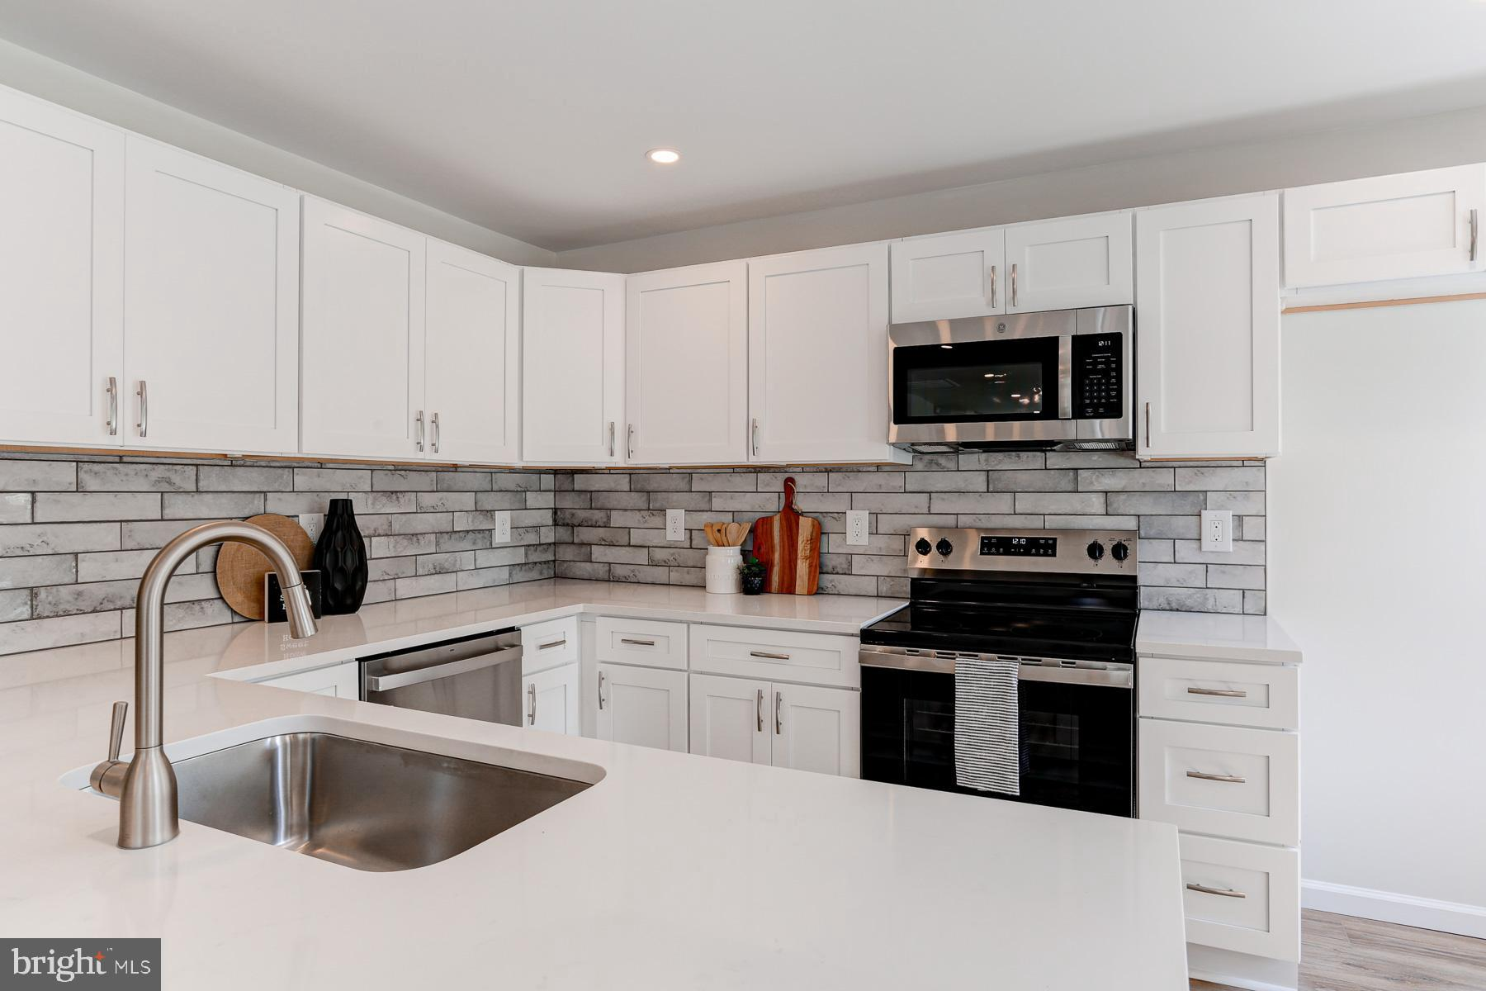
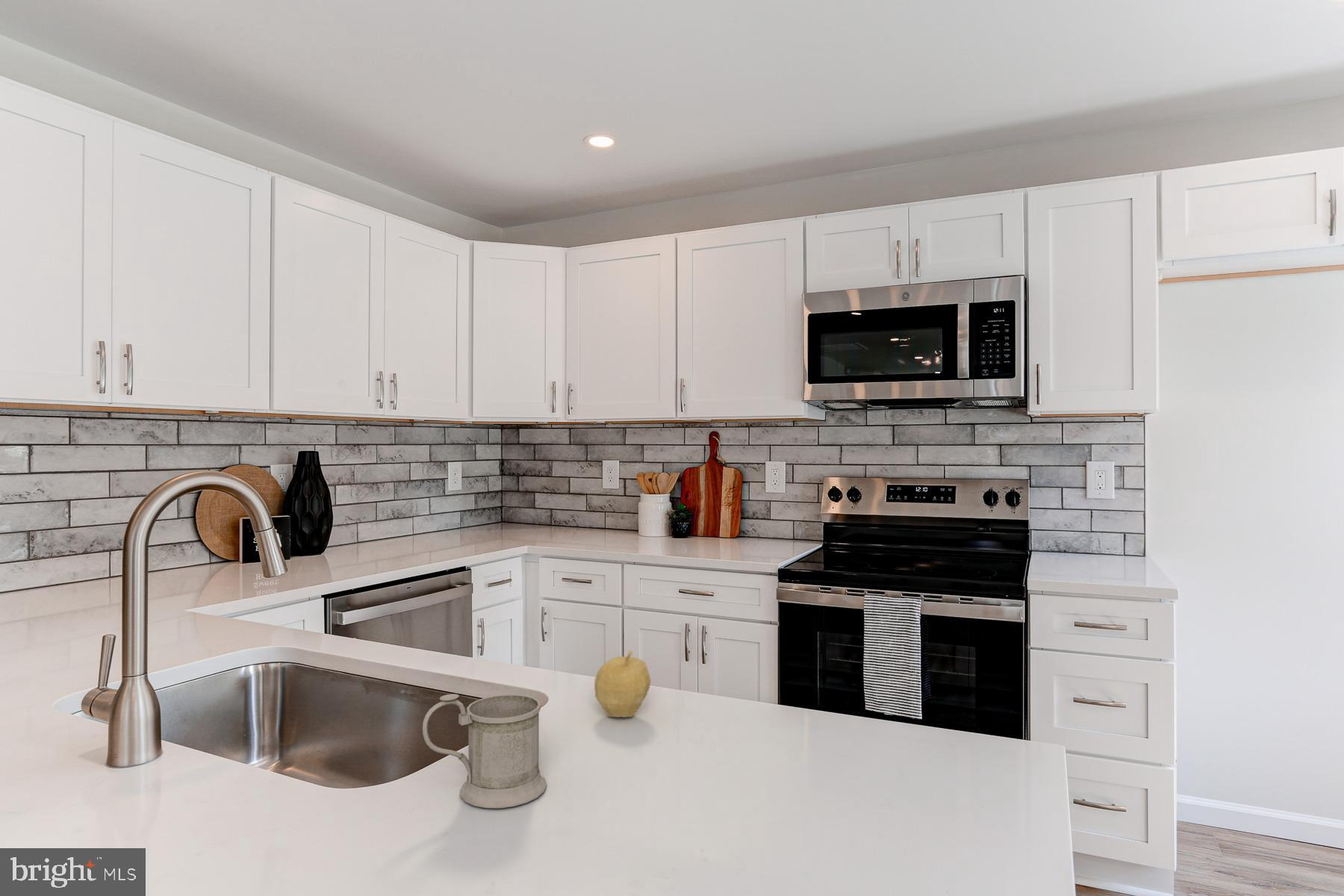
+ mug [422,694,547,809]
+ fruit [594,650,652,718]
